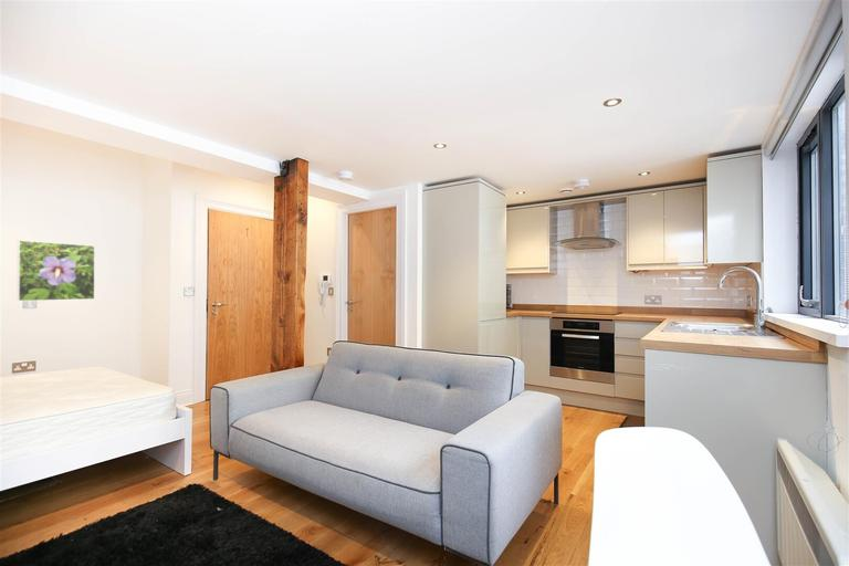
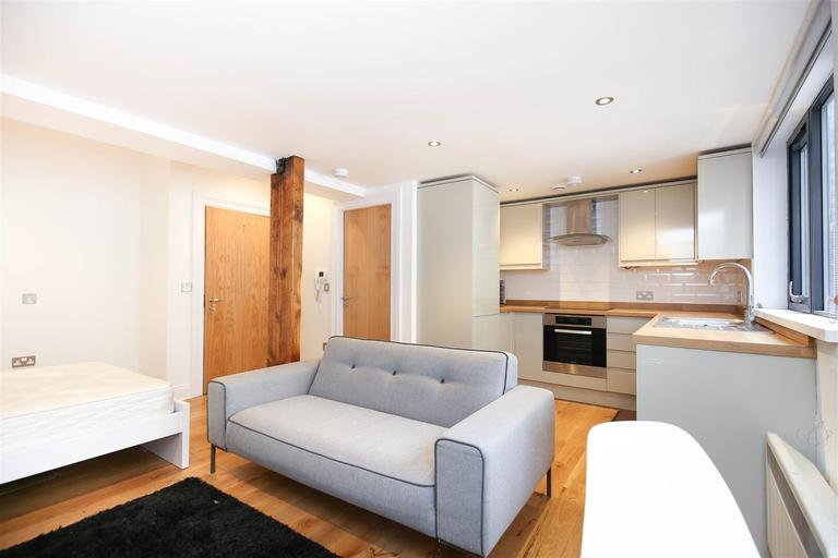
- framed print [17,239,96,302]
